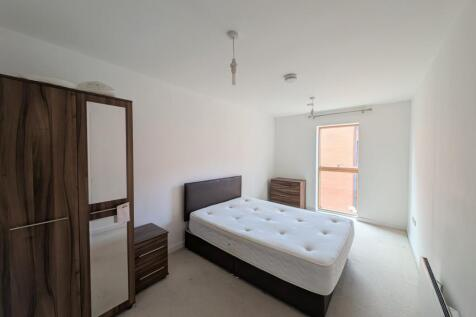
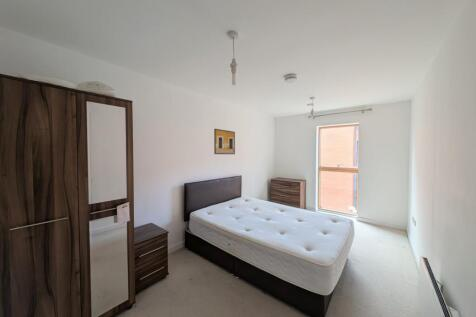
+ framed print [213,128,236,155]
